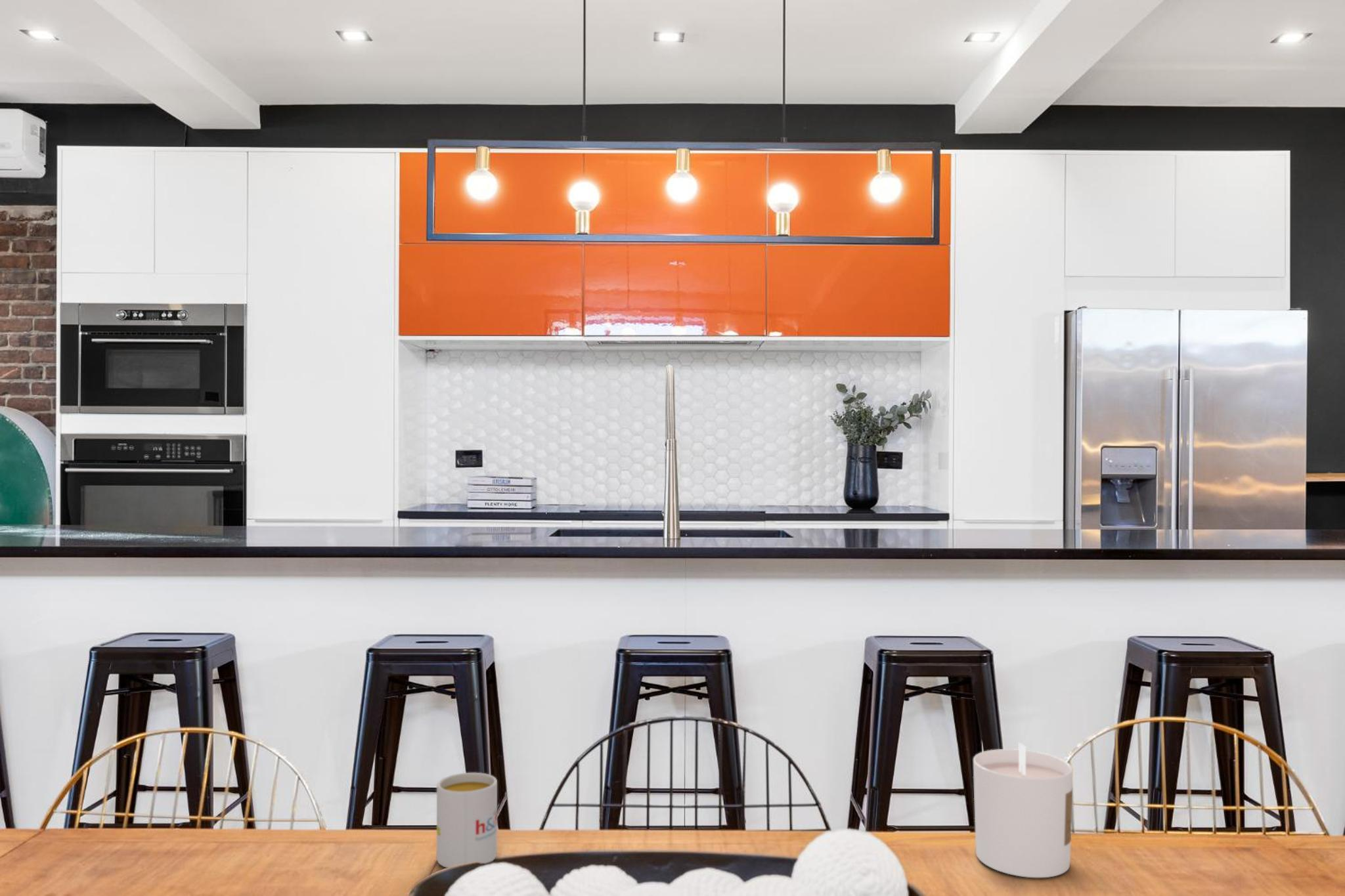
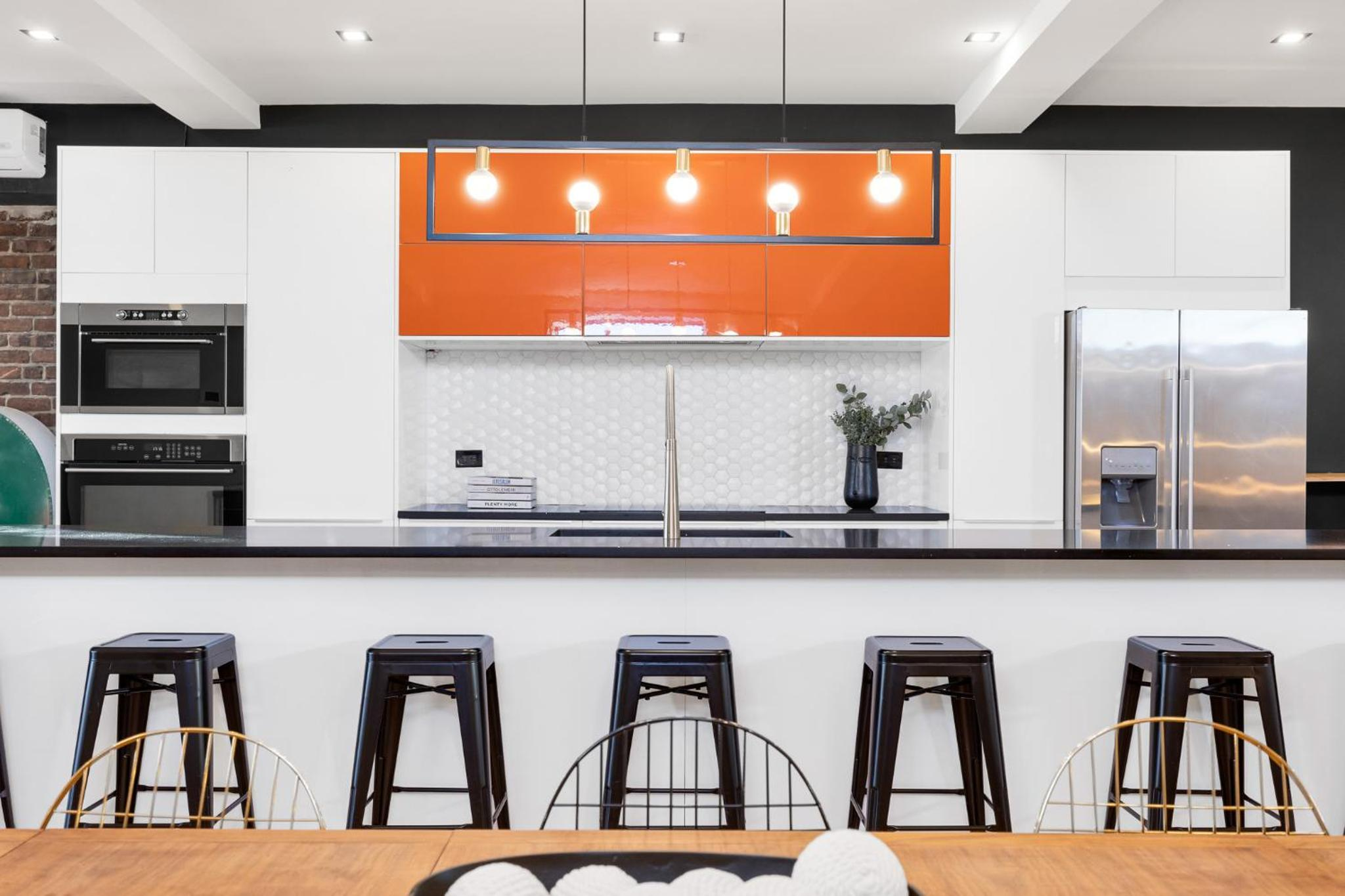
- mug [436,772,498,868]
- candle [973,742,1074,878]
